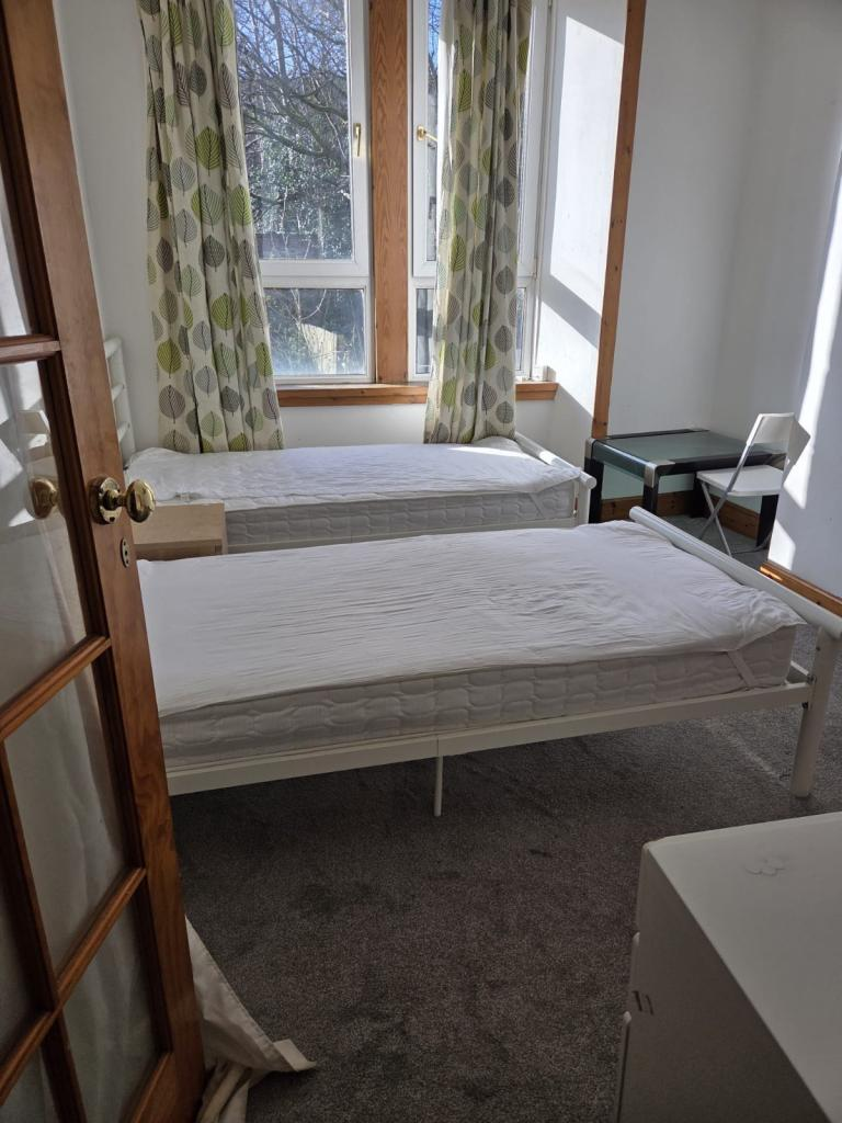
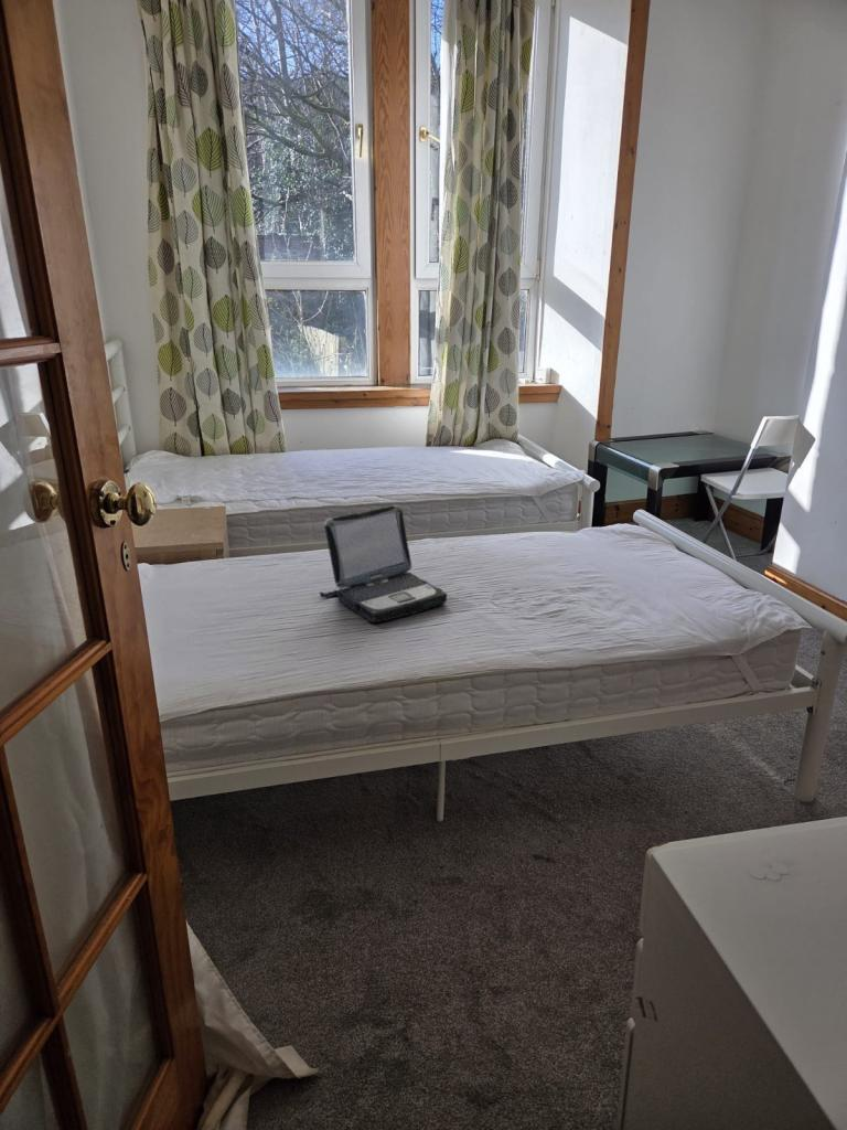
+ laptop [319,504,448,625]
